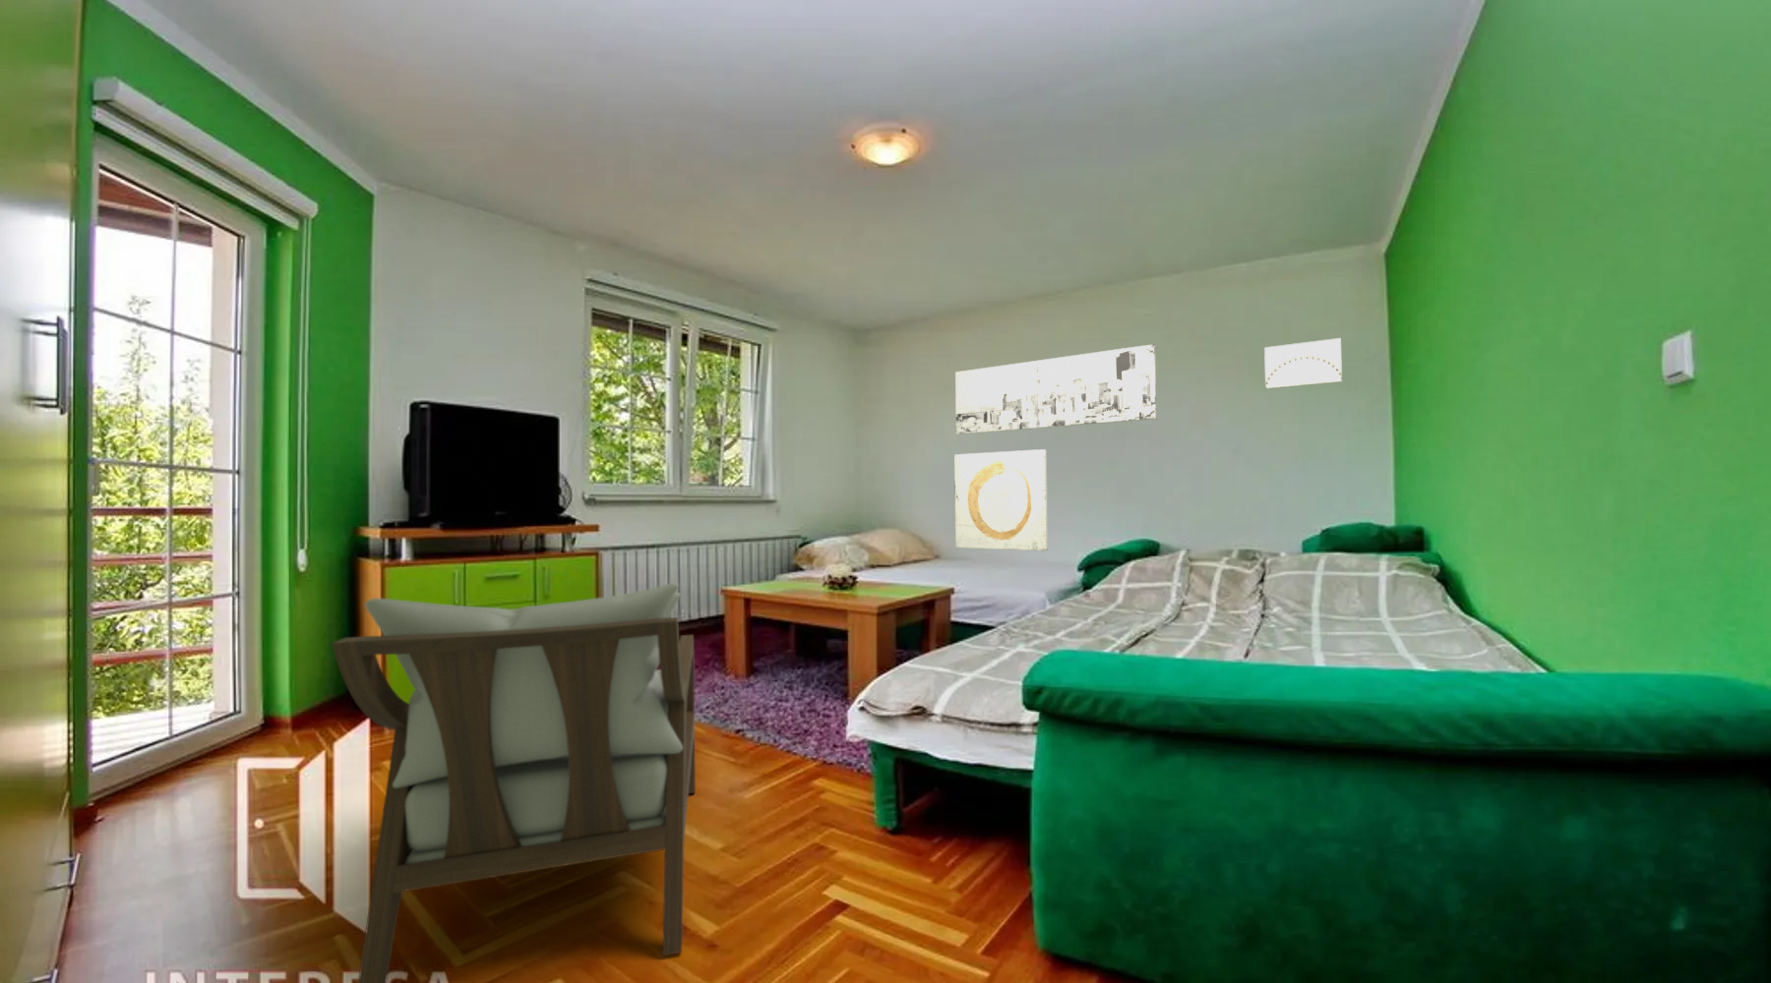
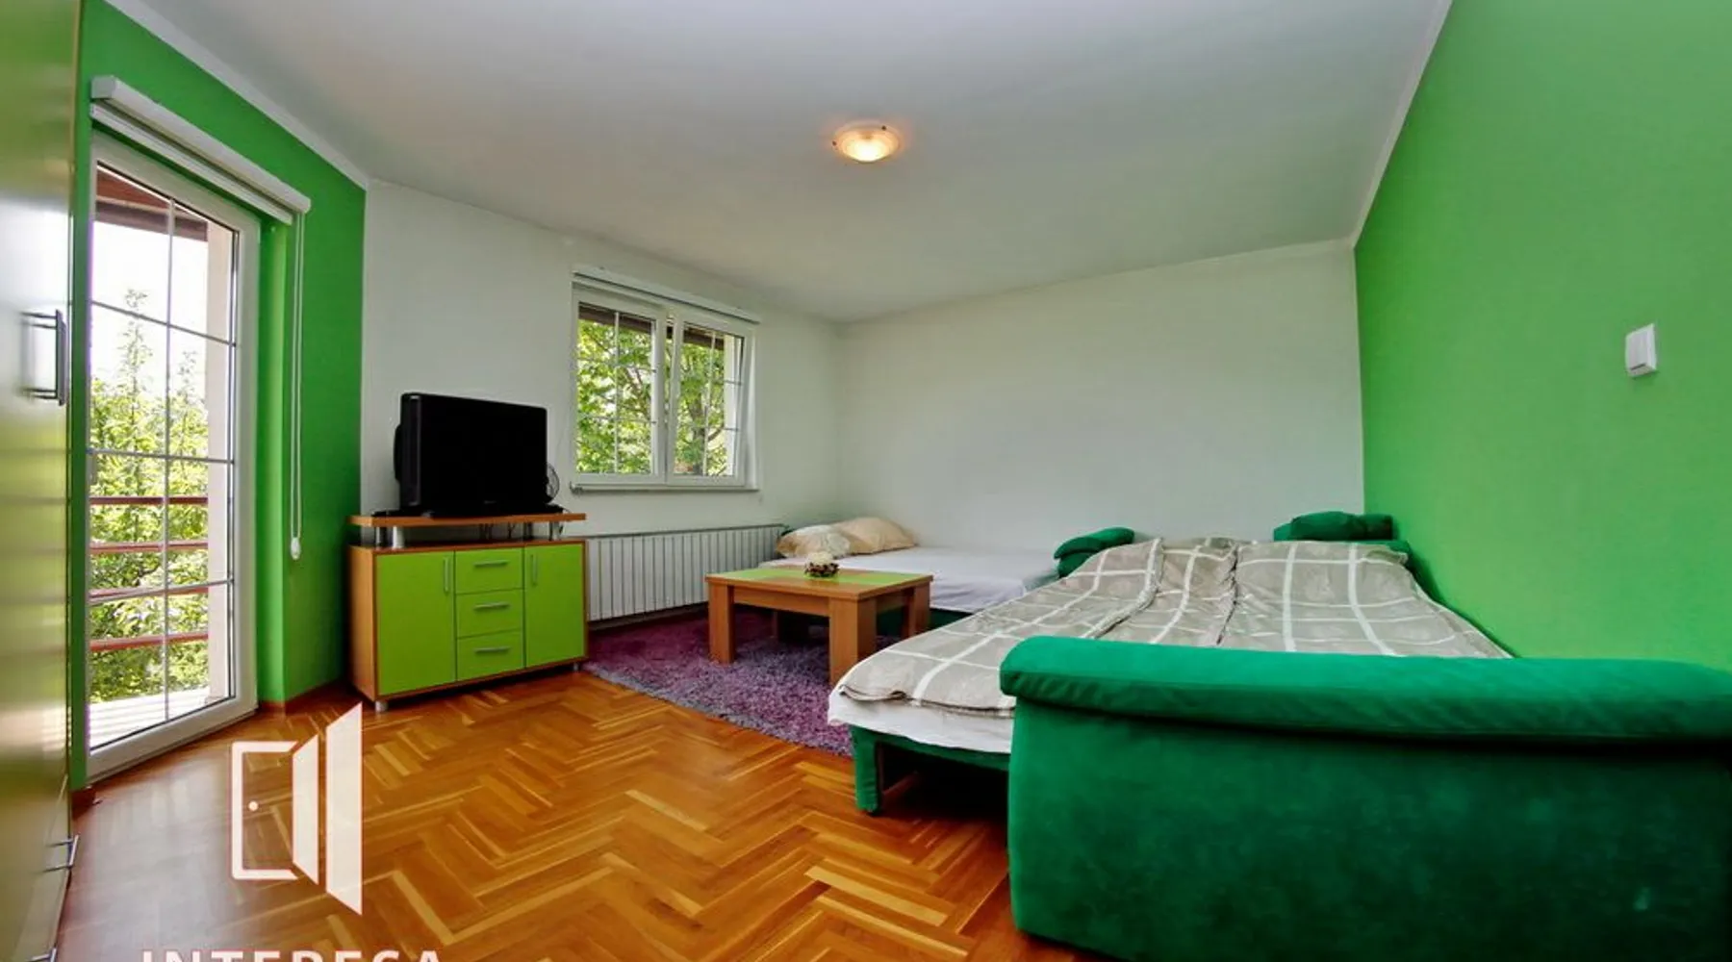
- wall art [955,343,1158,436]
- wall art [1263,338,1343,390]
- armchair [331,582,697,983]
- wall art [953,448,1049,552]
